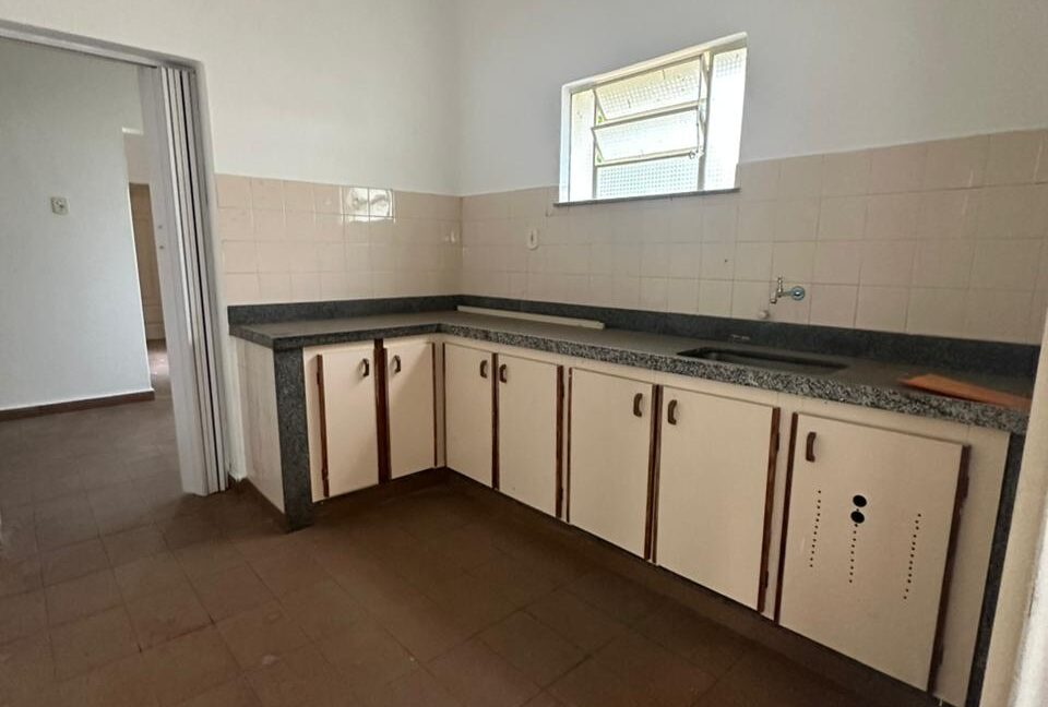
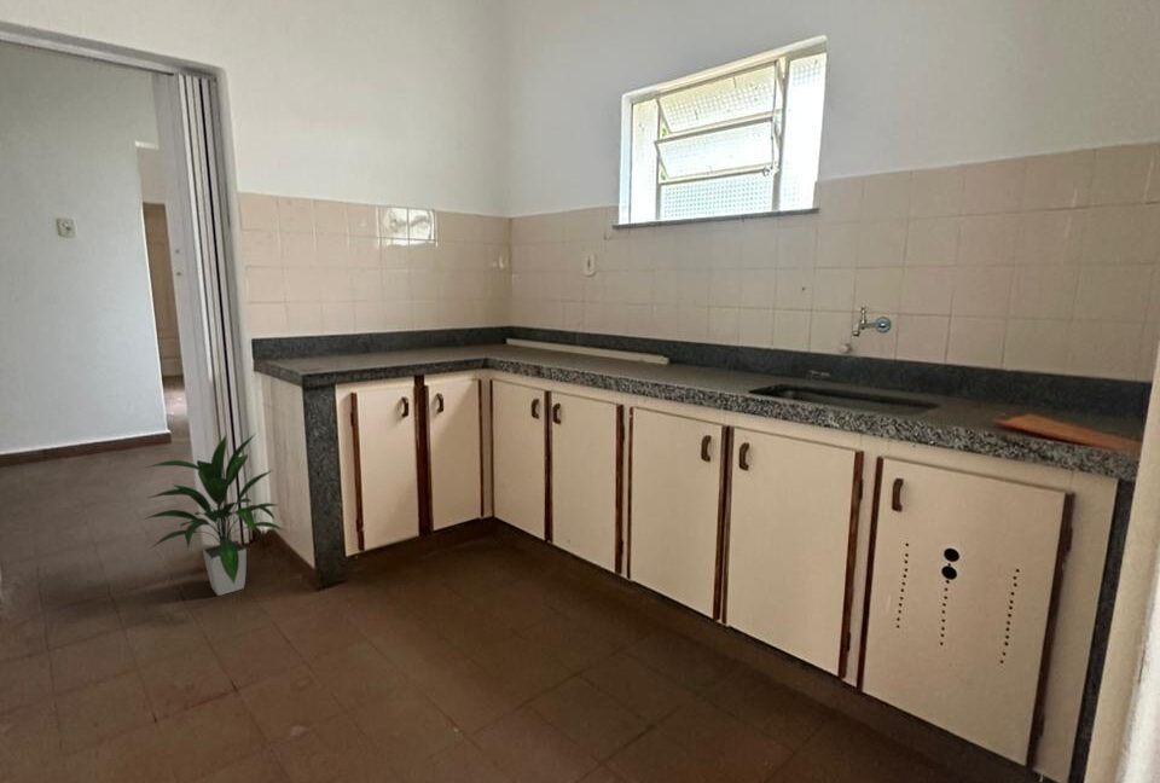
+ indoor plant [141,431,285,597]
